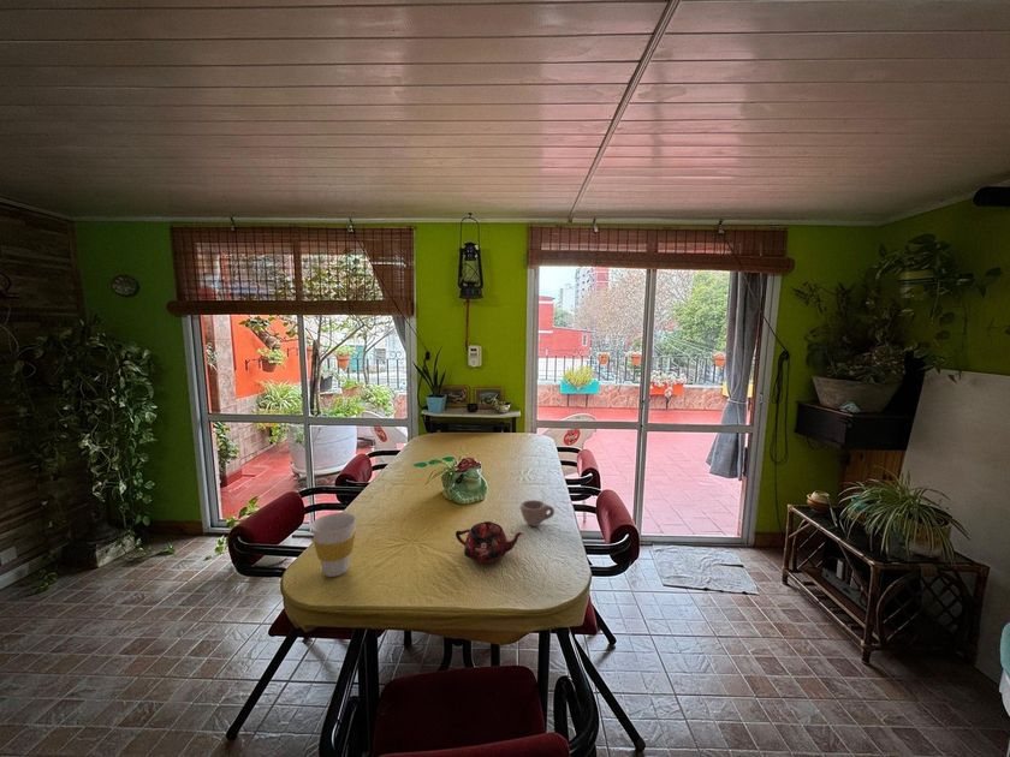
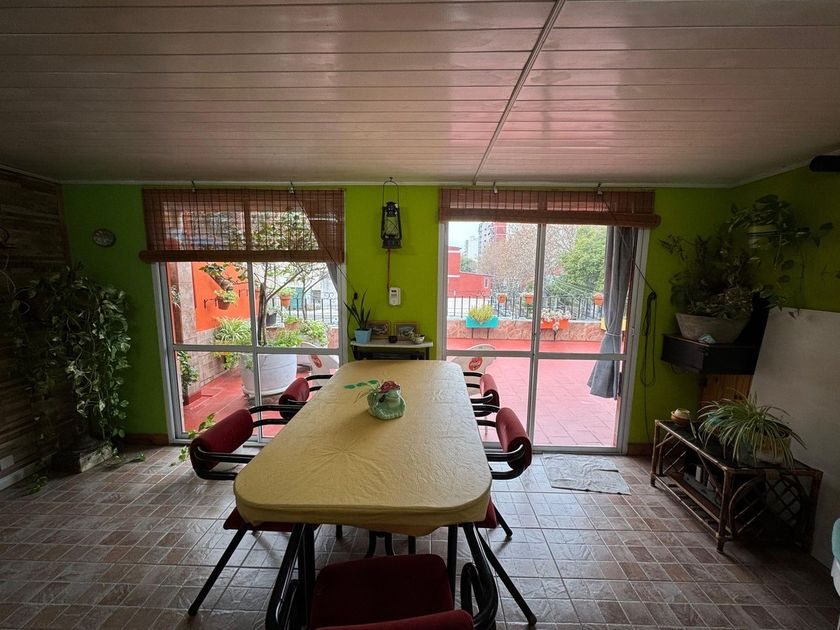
- teapot [454,520,524,565]
- cup [310,512,357,578]
- cup [519,499,556,527]
